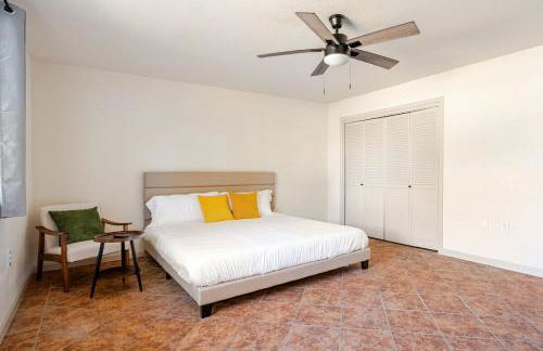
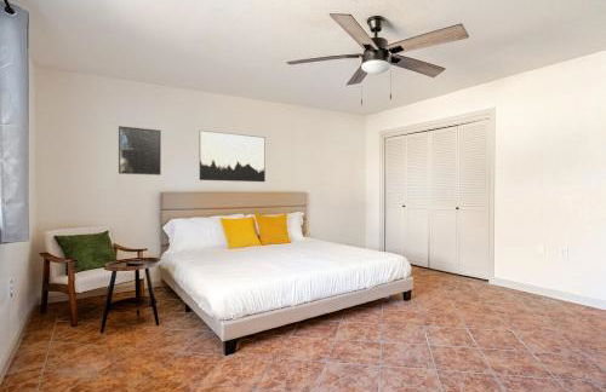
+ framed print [118,125,162,177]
+ wall art [199,129,267,183]
